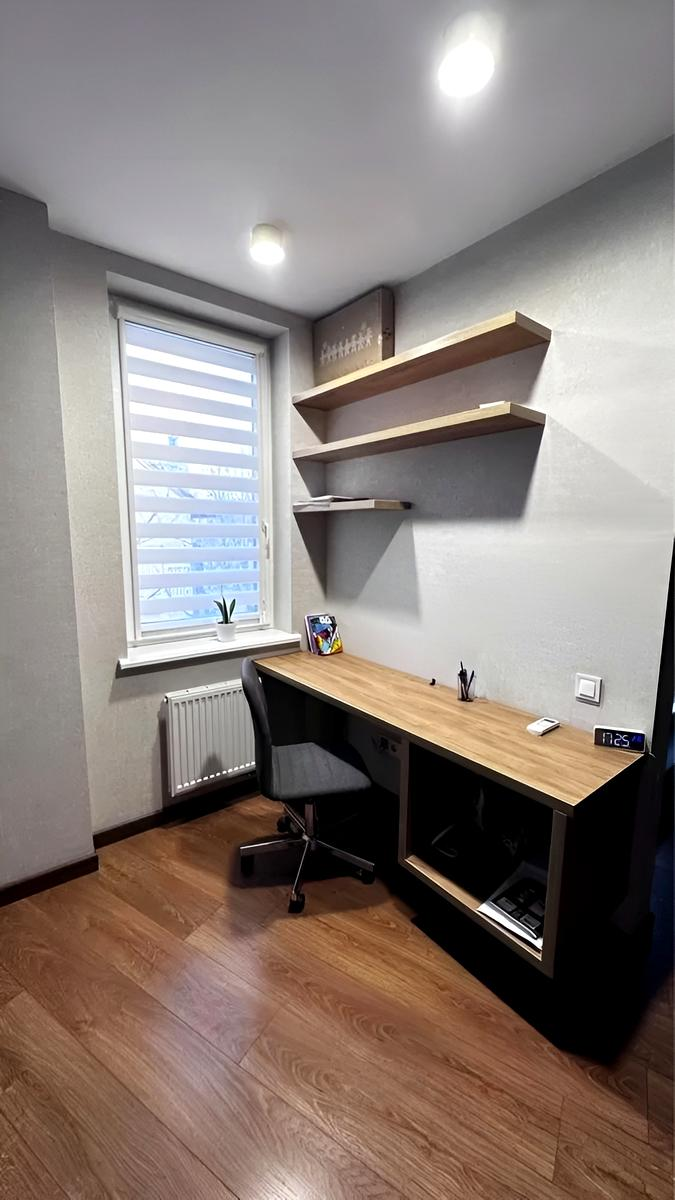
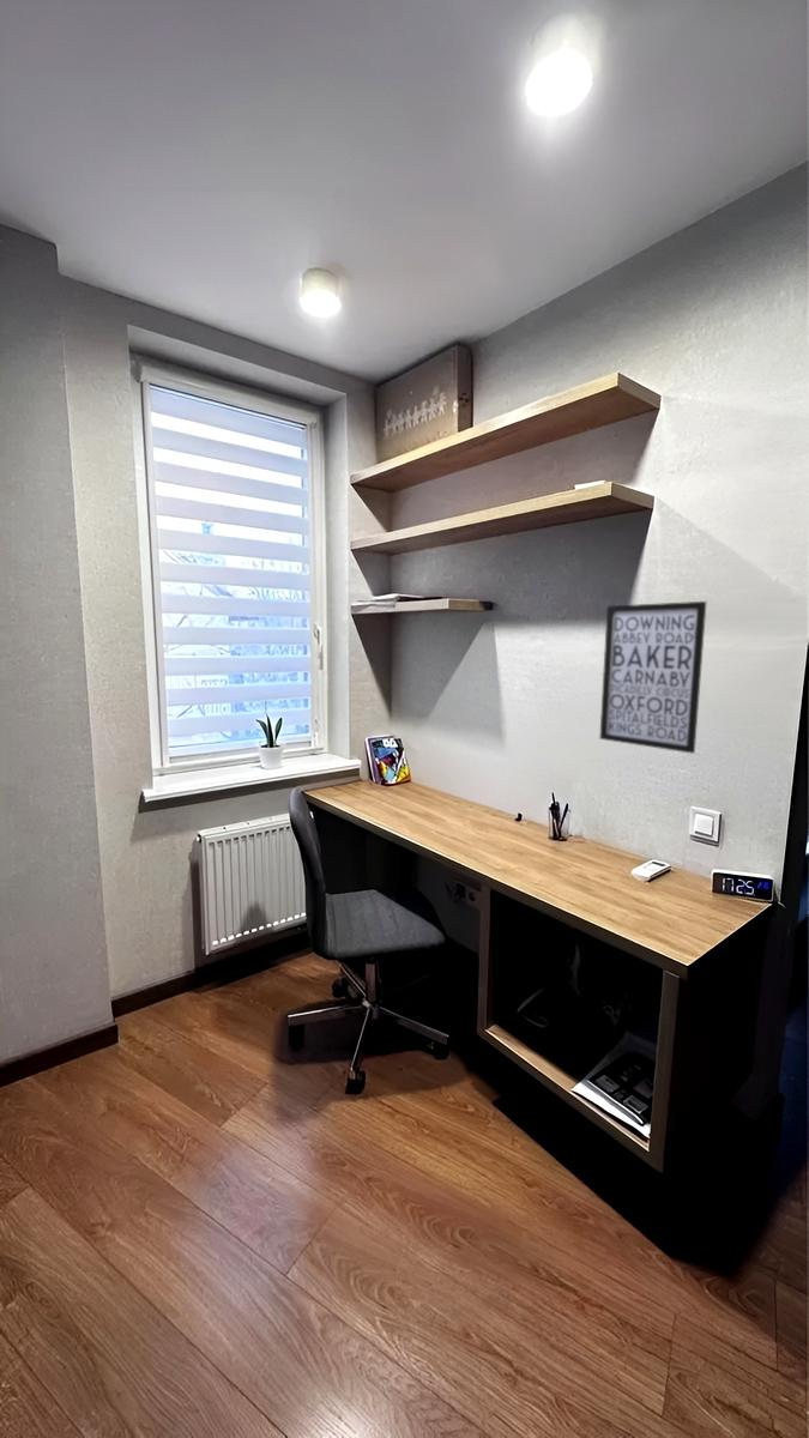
+ wall art [598,600,707,755]
